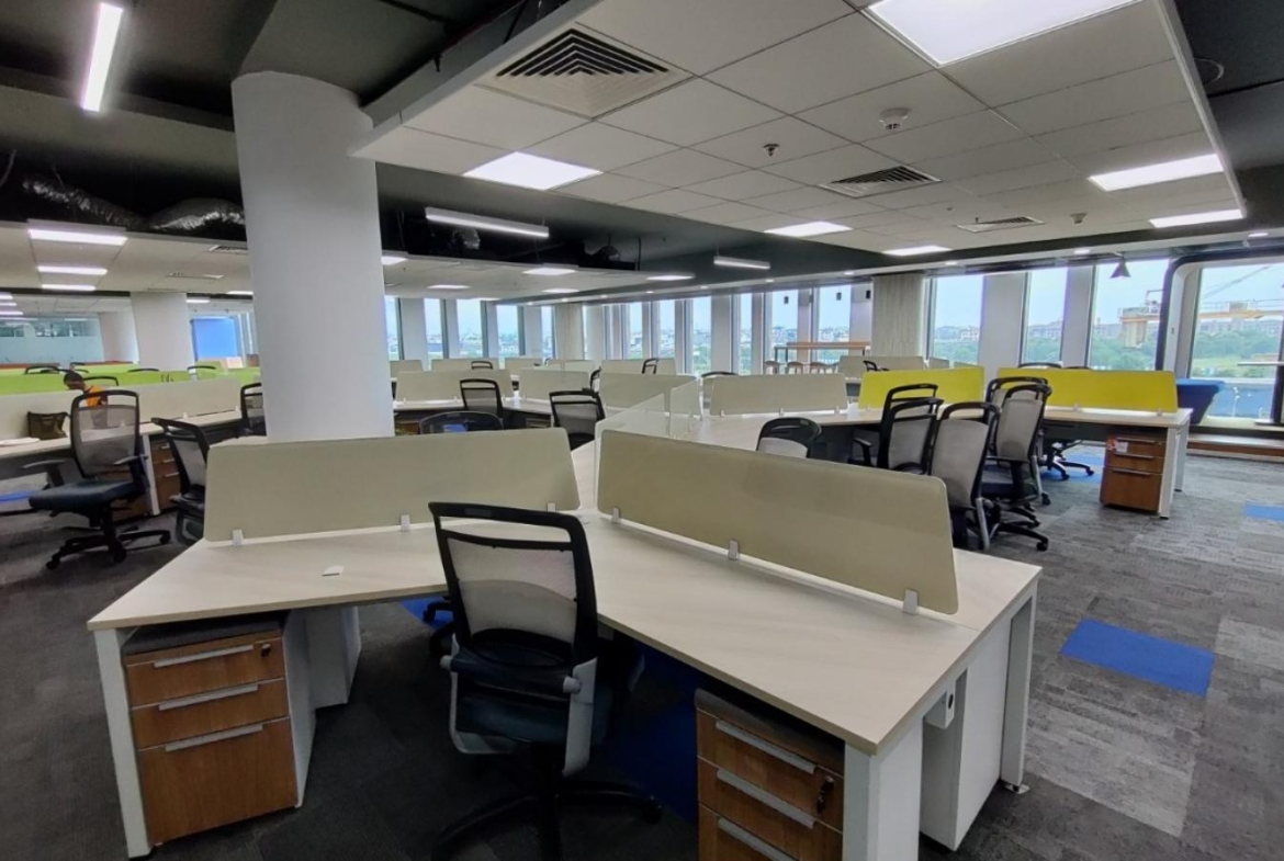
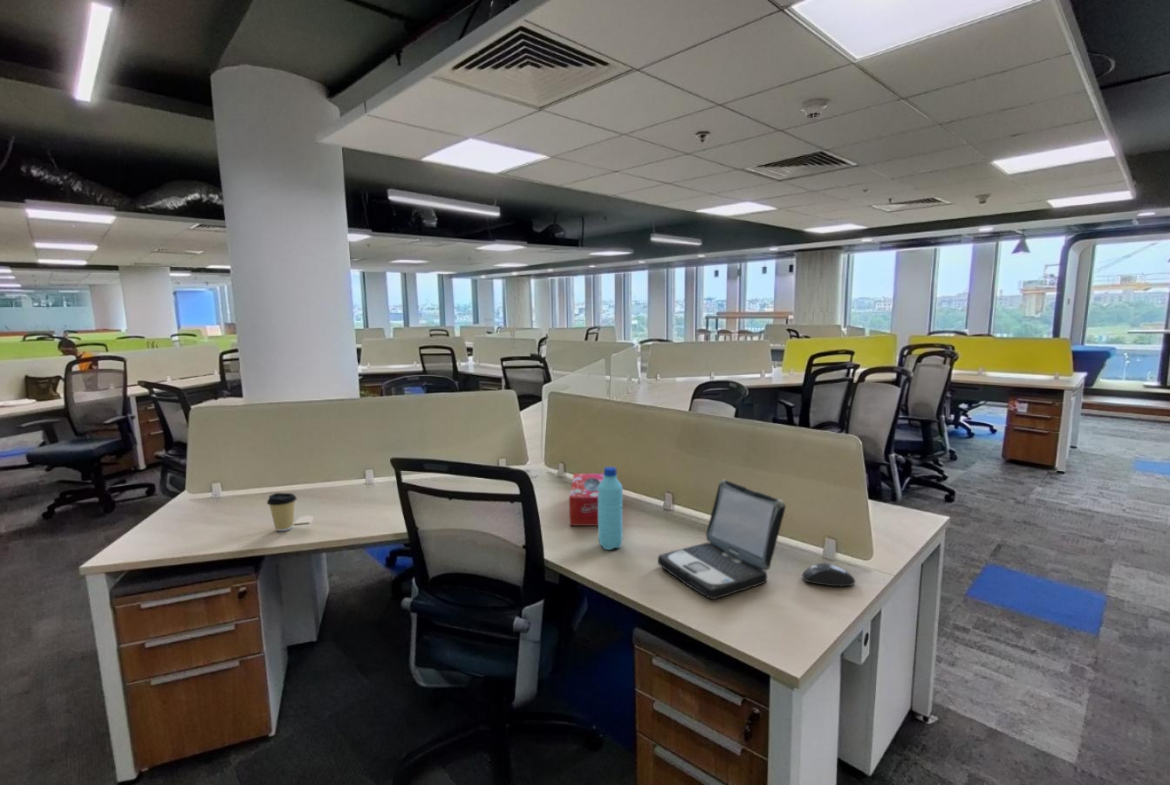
+ water bottle [597,466,624,551]
+ tissue box [568,473,604,527]
+ laptop [657,479,787,600]
+ mouse [801,562,857,588]
+ coffee cup [266,492,298,532]
